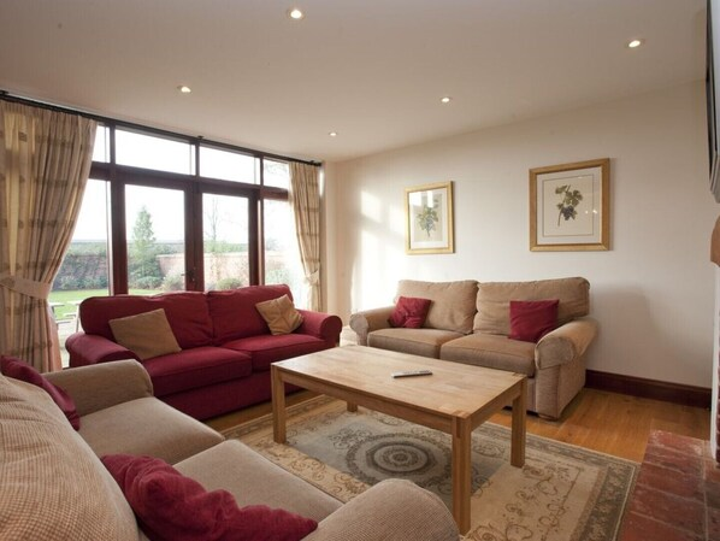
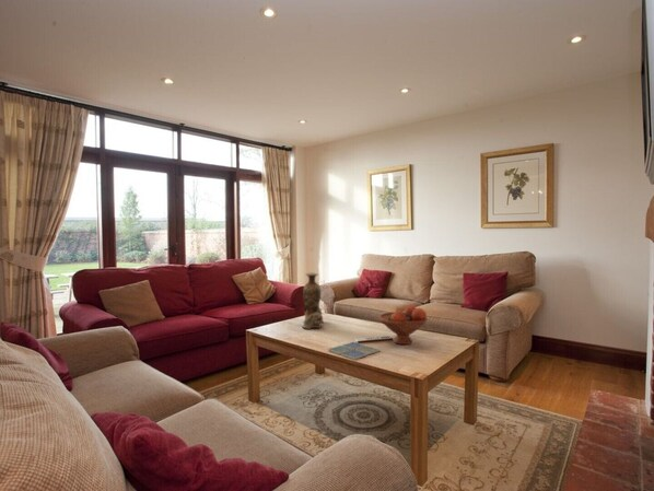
+ drink coaster [327,341,381,361]
+ fruit bowl [377,304,429,346]
+ vase with dog figurine [302,271,325,330]
